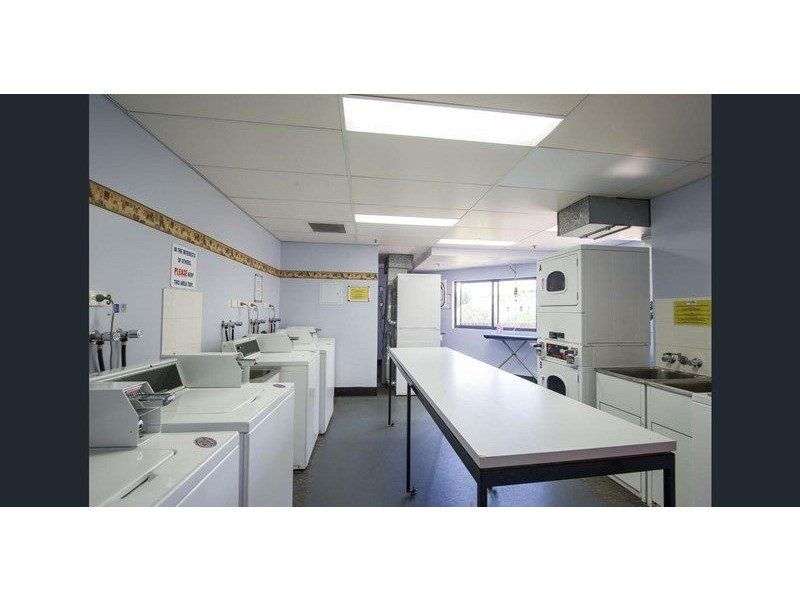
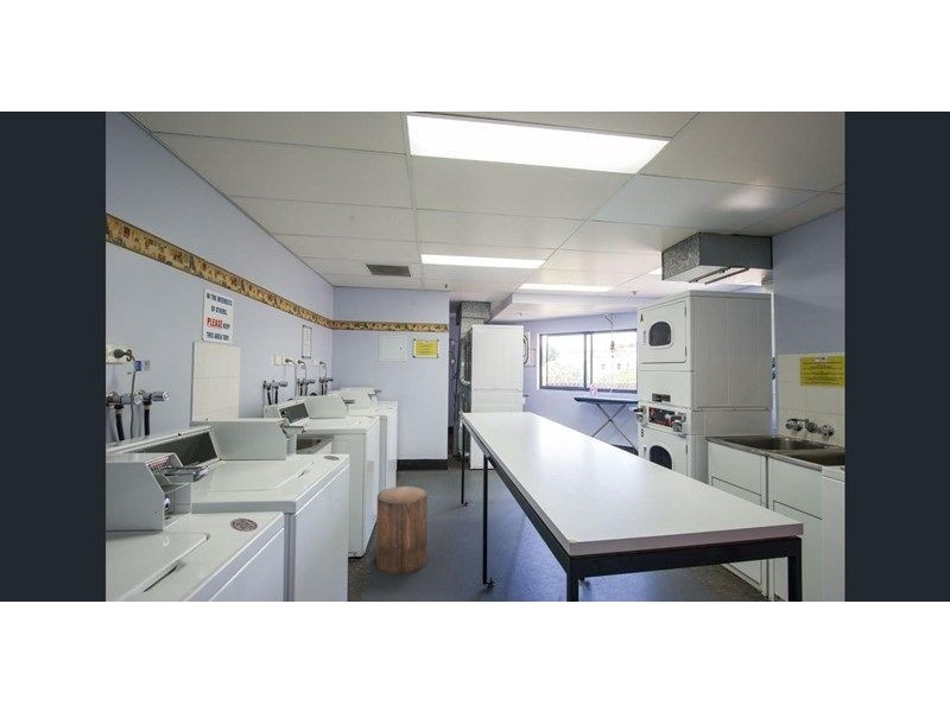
+ stool [375,485,429,576]
